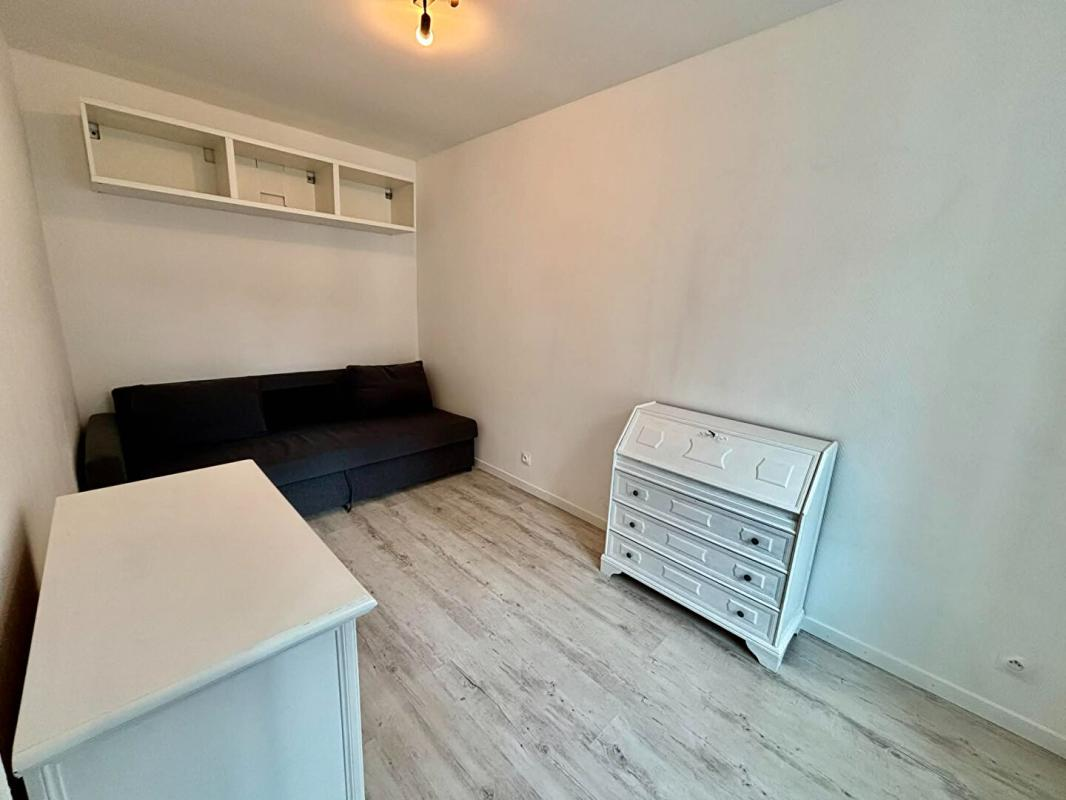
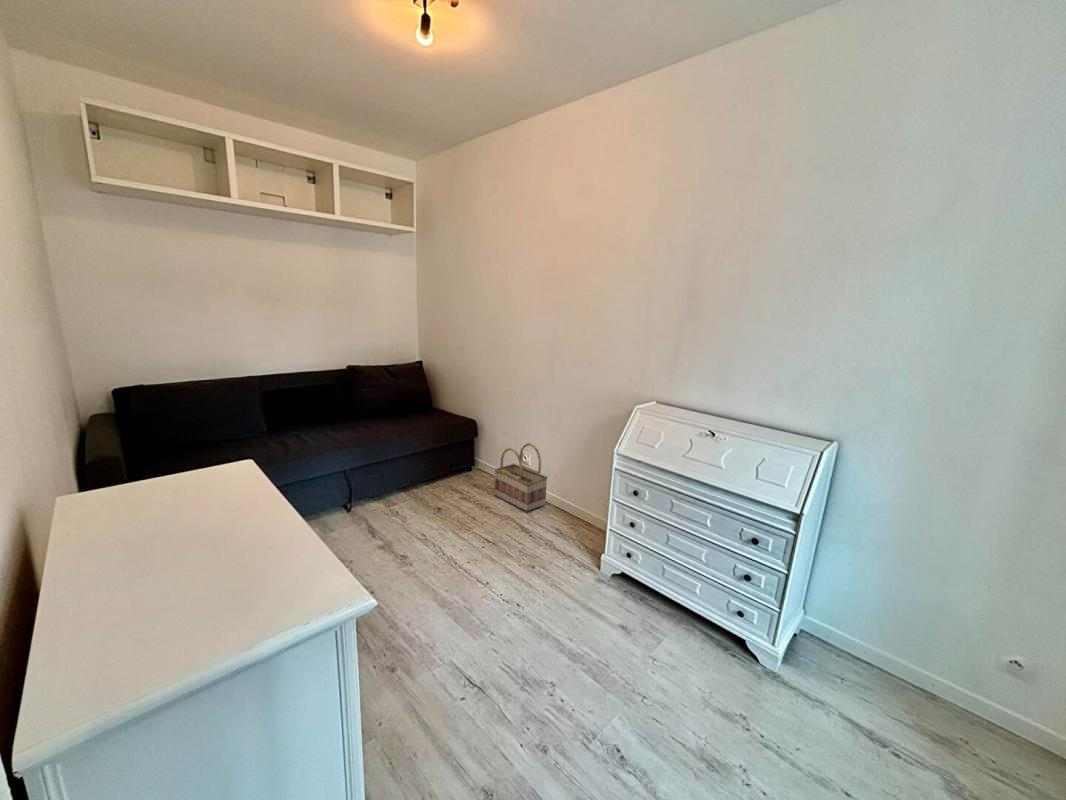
+ basket [493,442,549,513]
